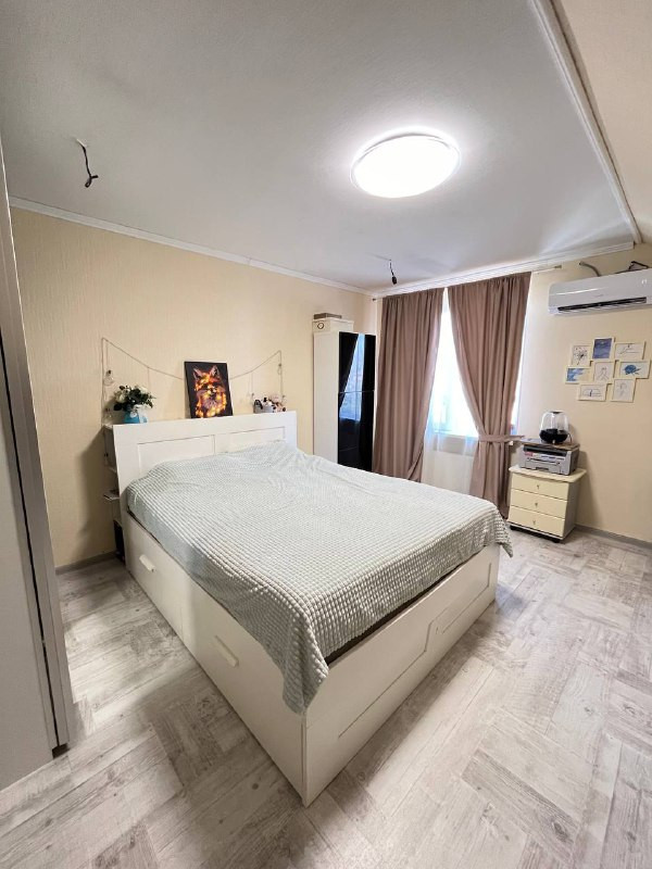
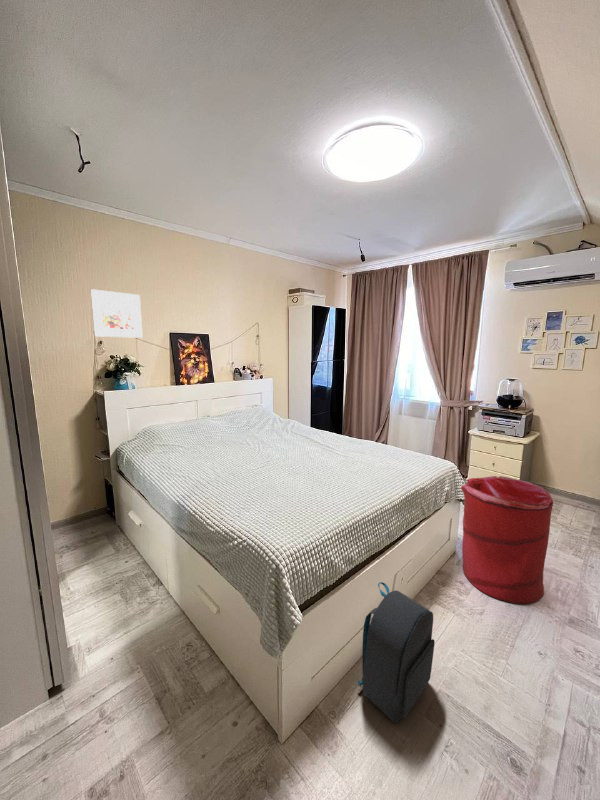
+ laundry hamper [460,475,554,605]
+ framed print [90,288,144,339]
+ backpack [357,581,436,725]
